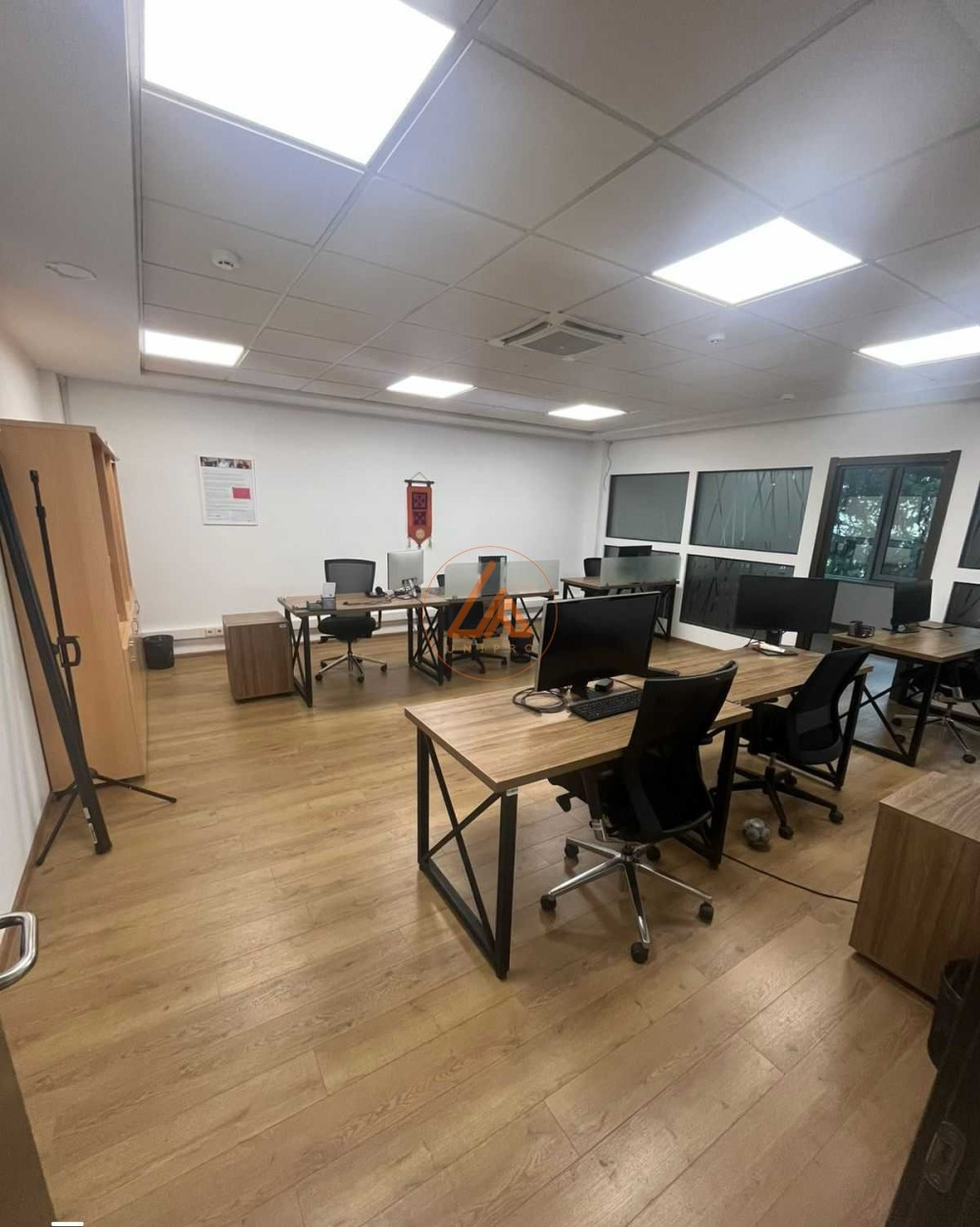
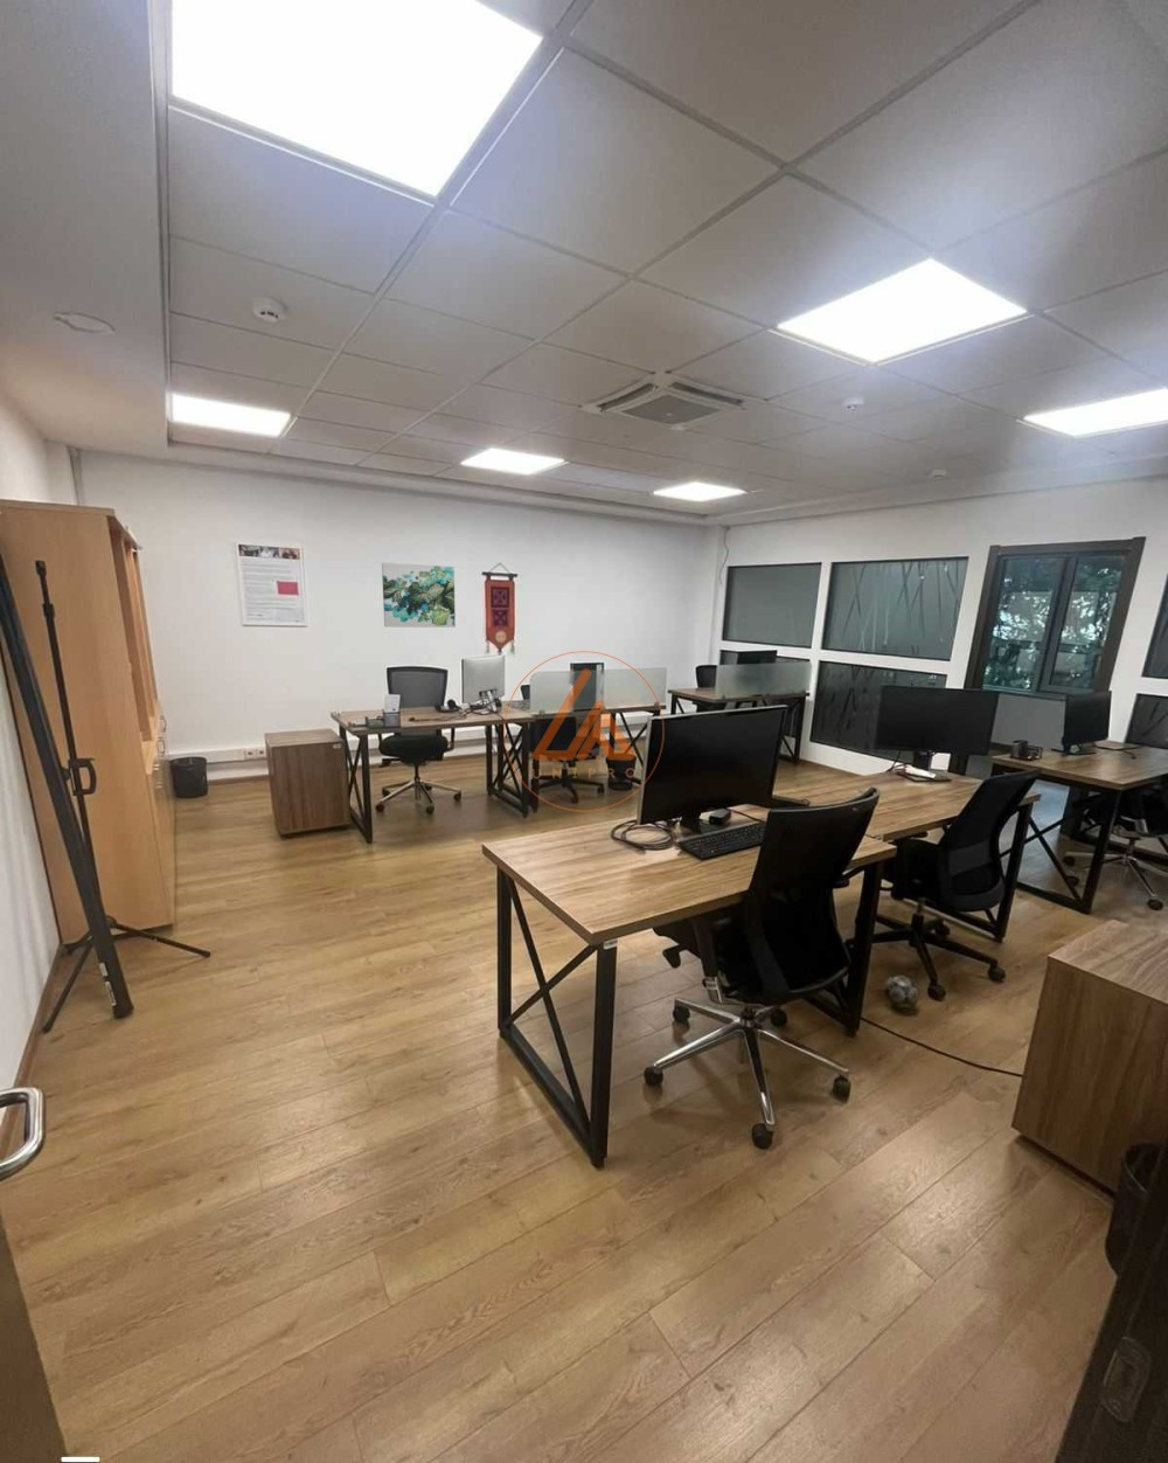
+ wall art [380,562,456,628]
